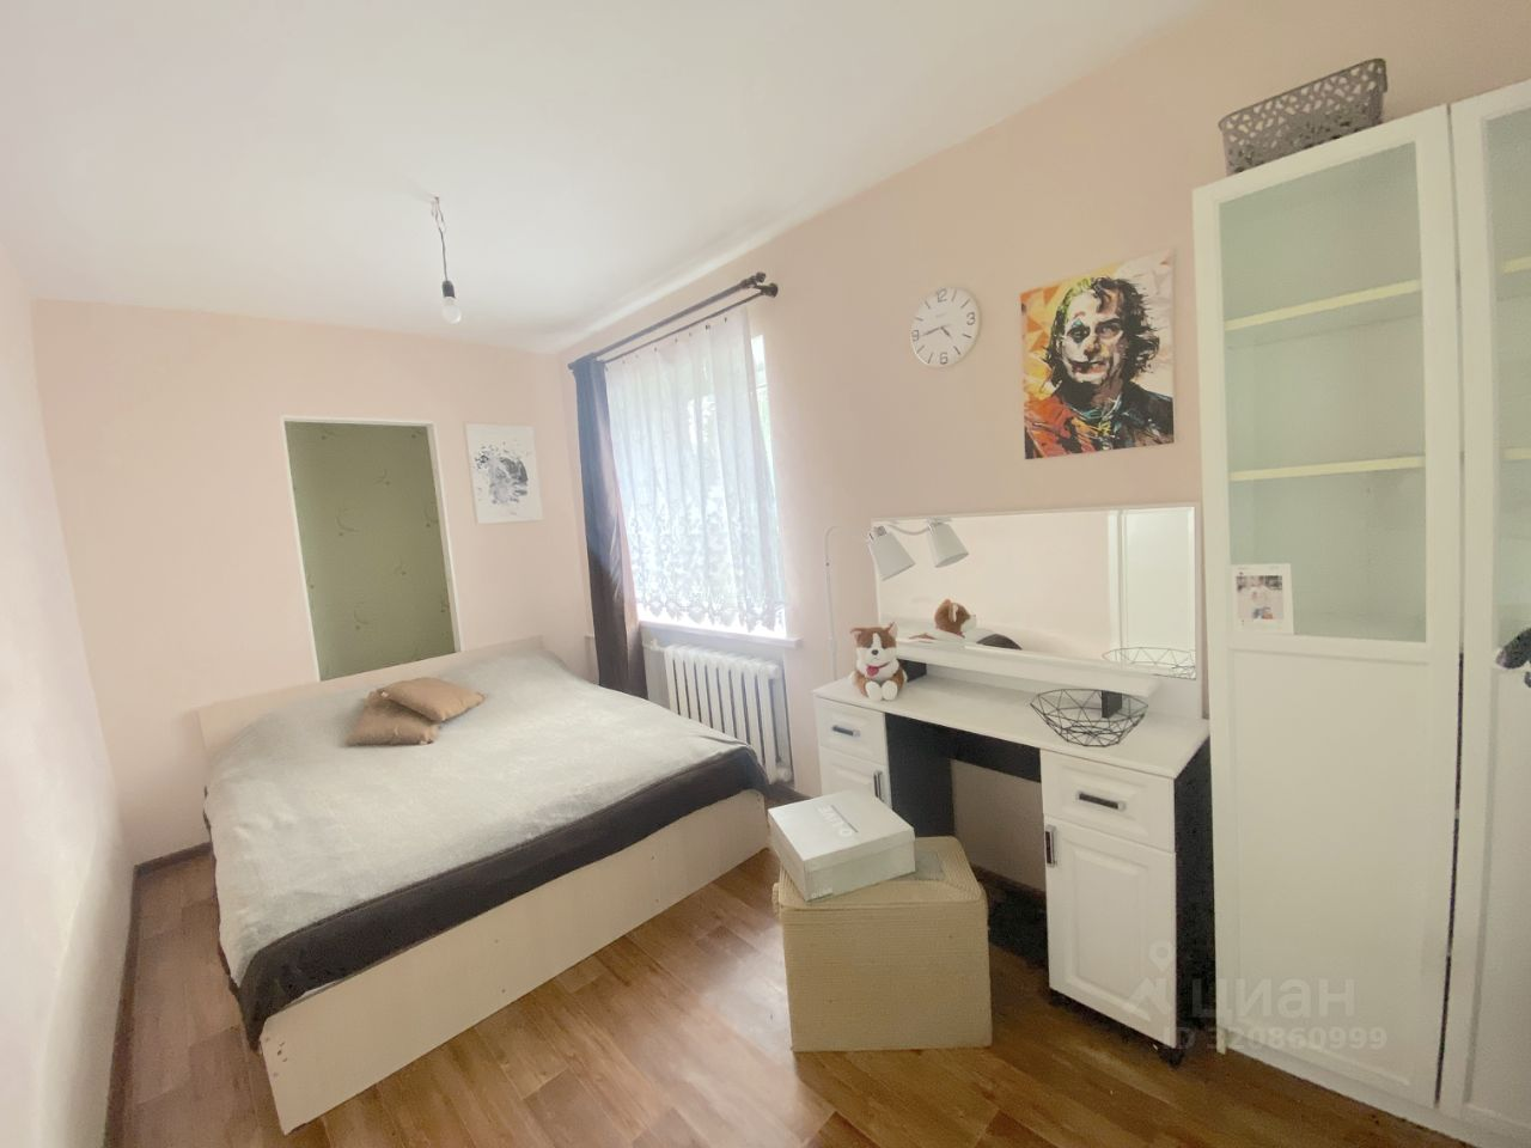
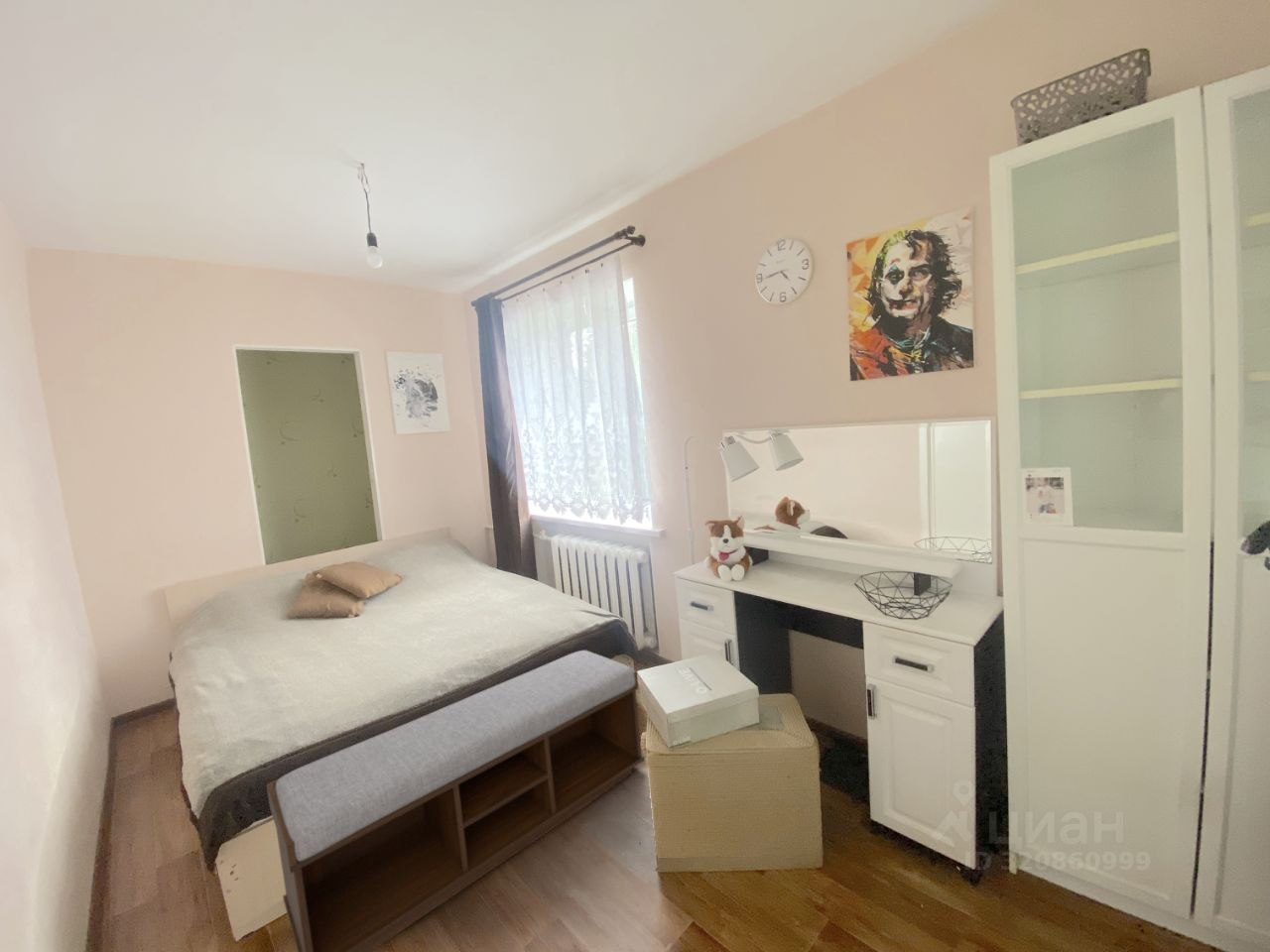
+ bench [266,649,646,952]
